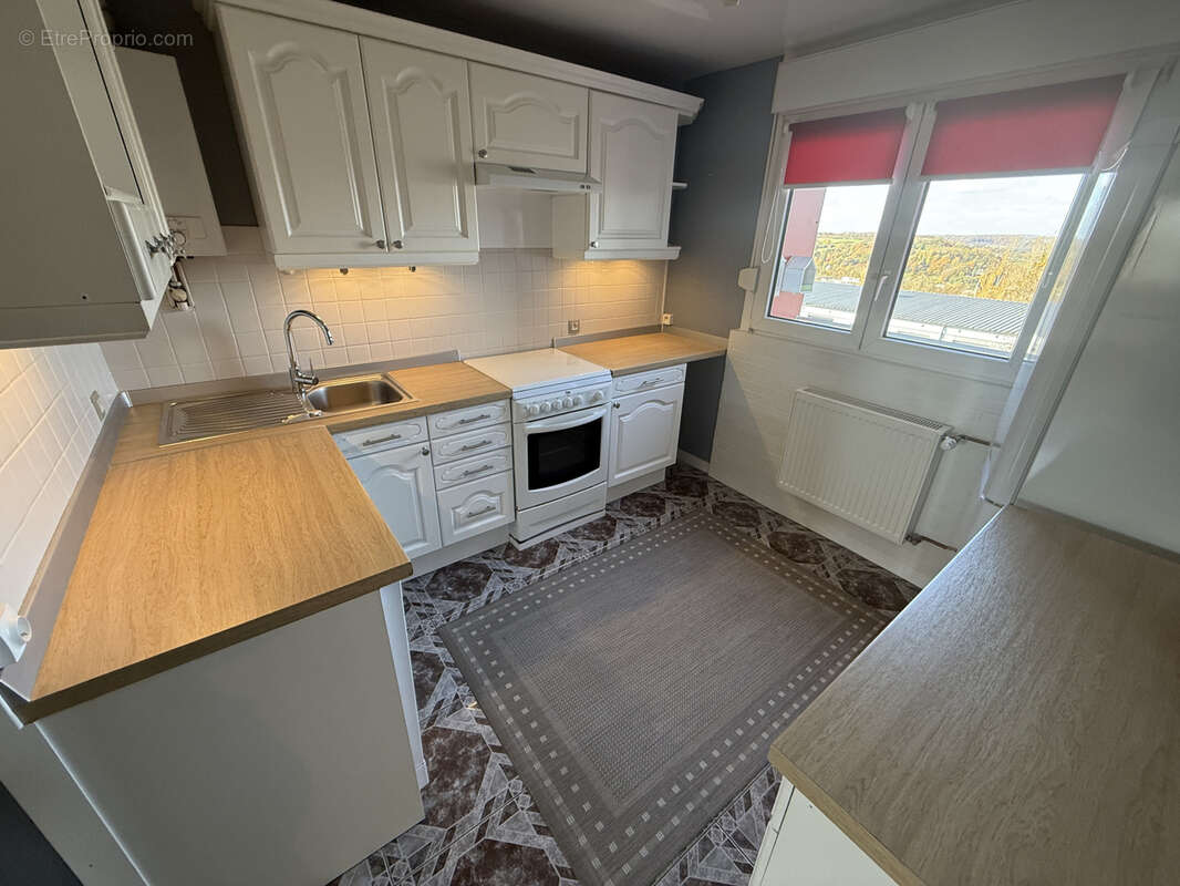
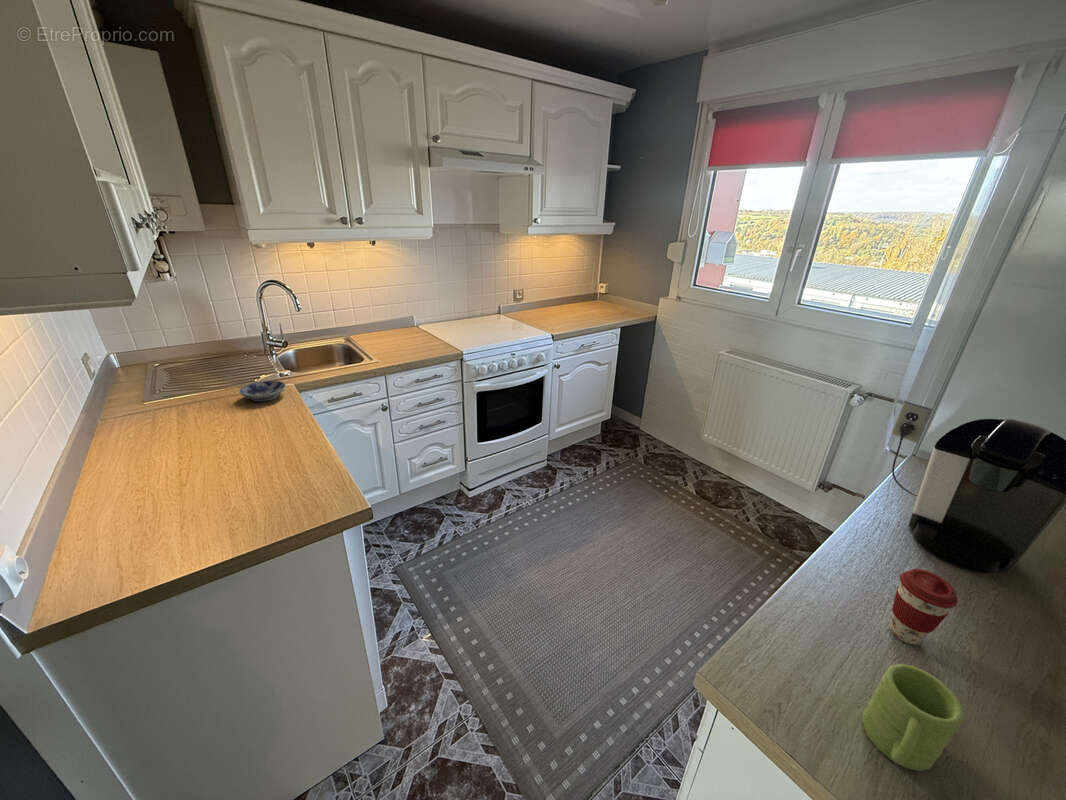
+ coffee maker [890,400,1066,574]
+ mug [862,663,965,772]
+ coffee cup [888,568,959,646]
+ bowl [238,380,287,402]
